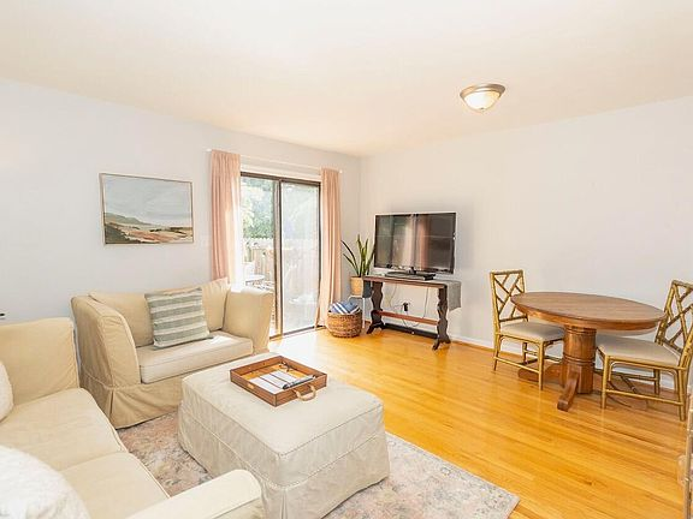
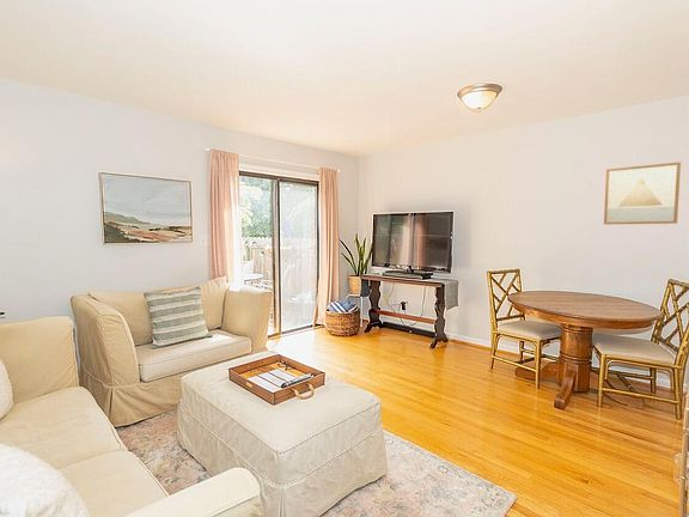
+ wall art [603,162,682,225]
